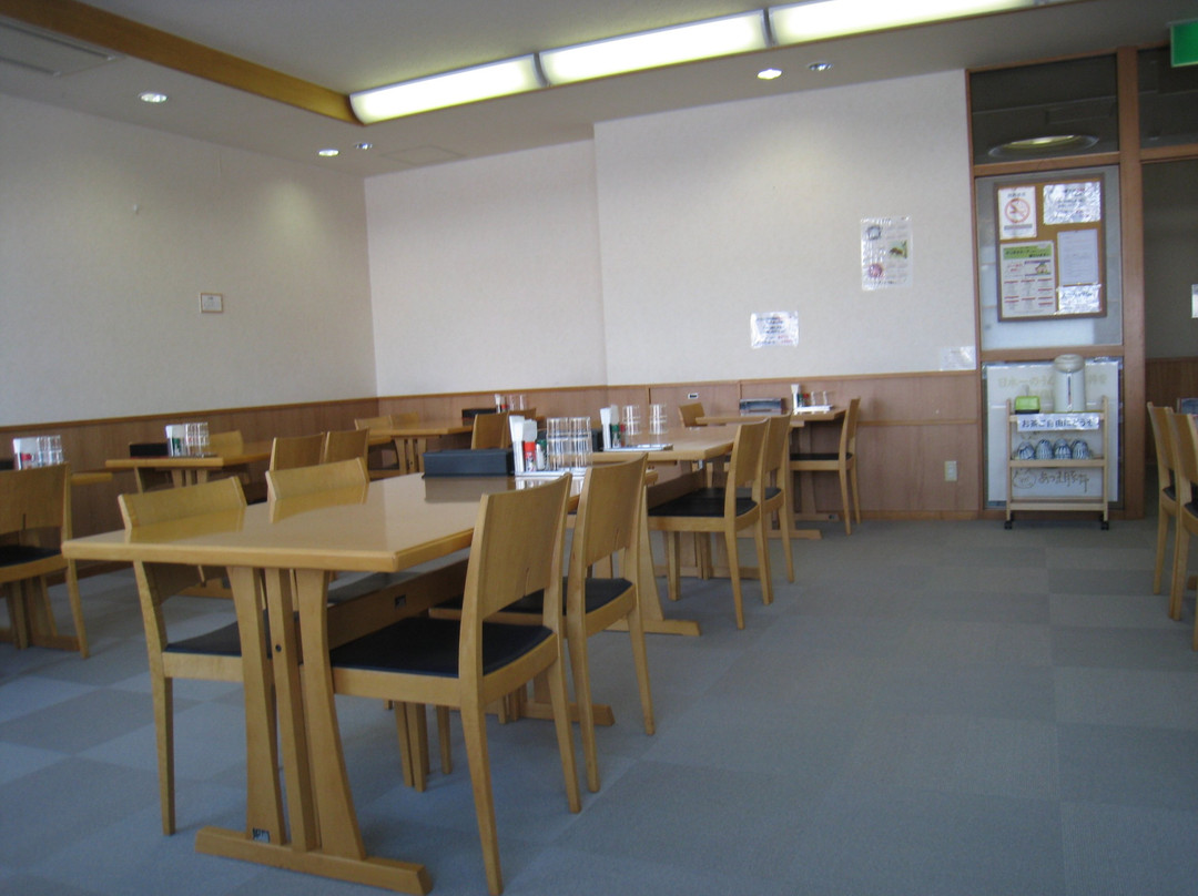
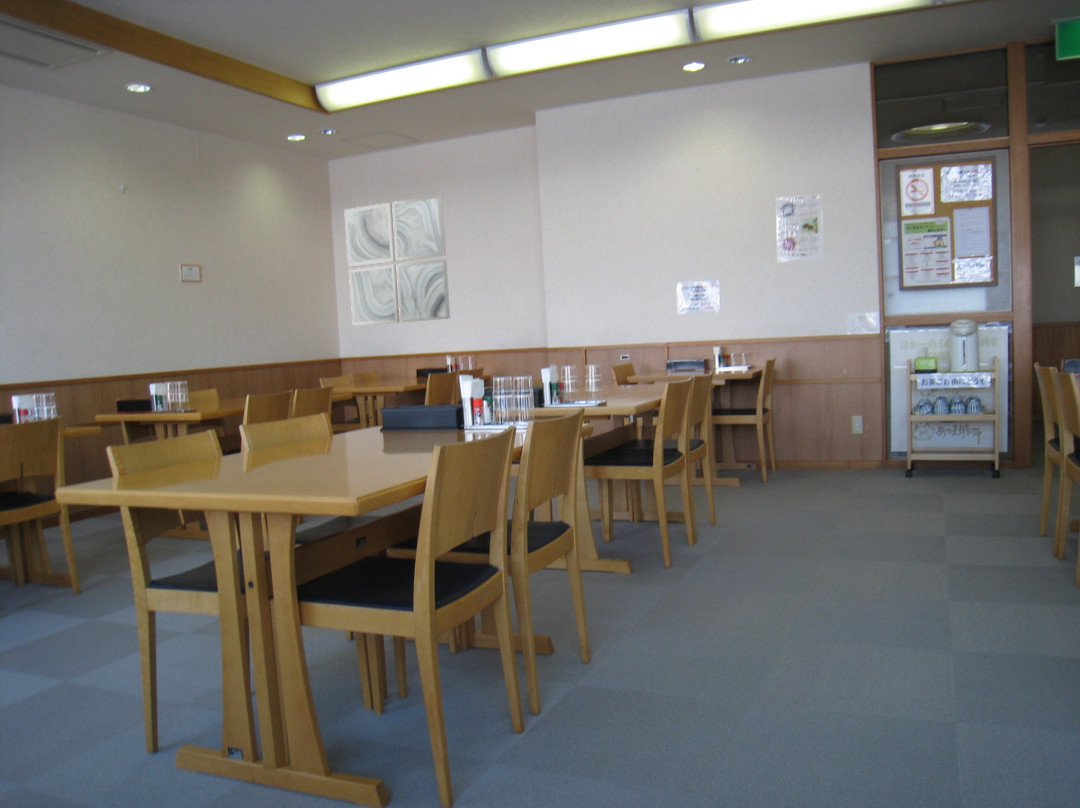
+ wall art [343,194,451,327]
